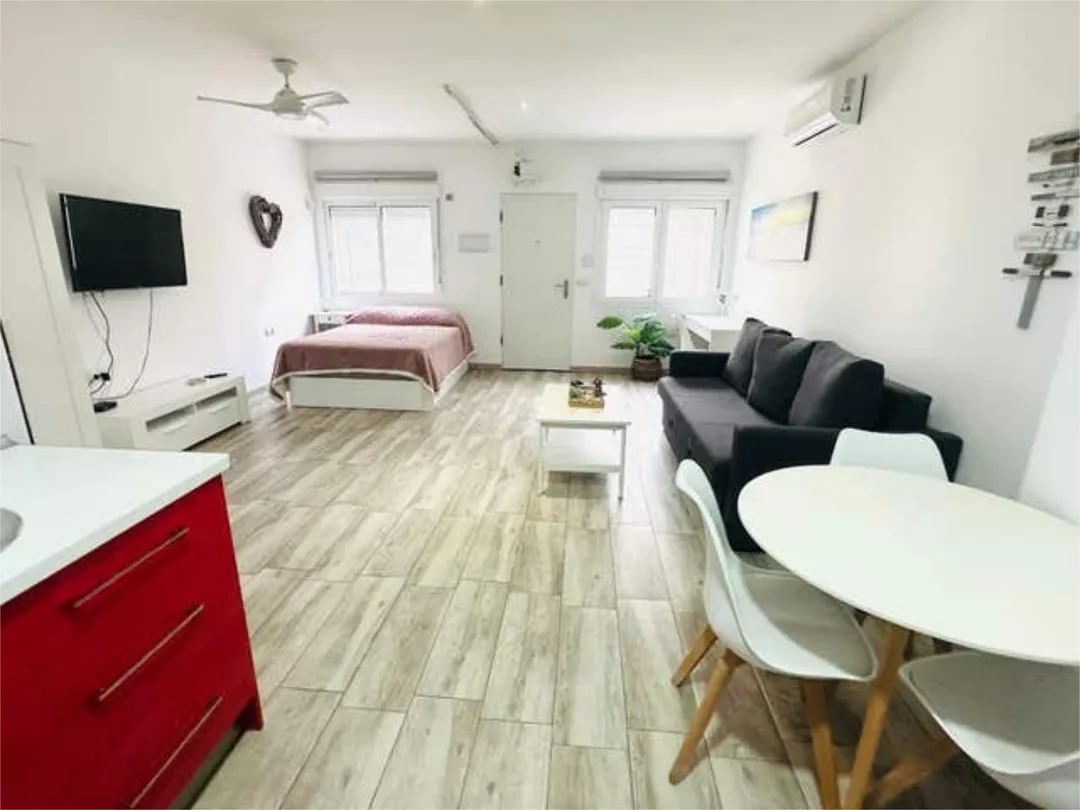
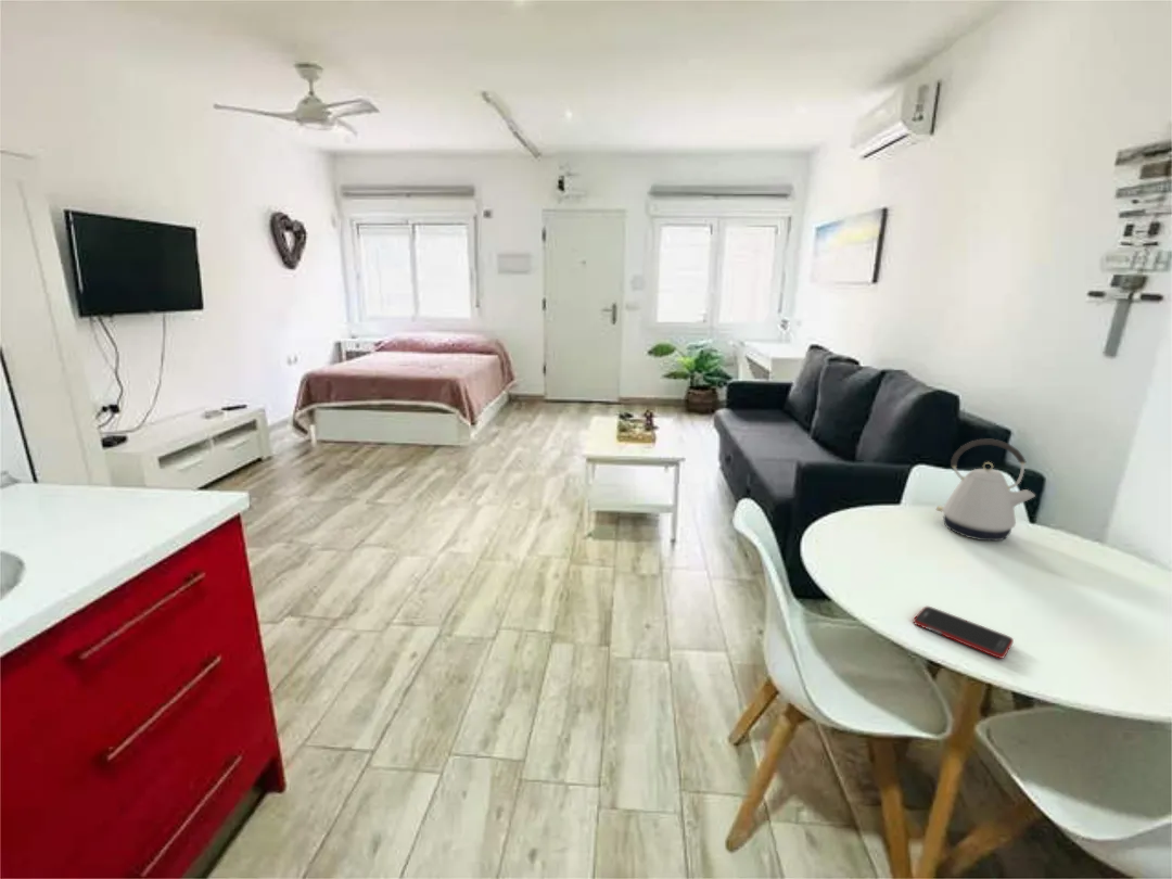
+ cell phone [912,606,1015,660]
+ kettle [935,438,1036,542]
